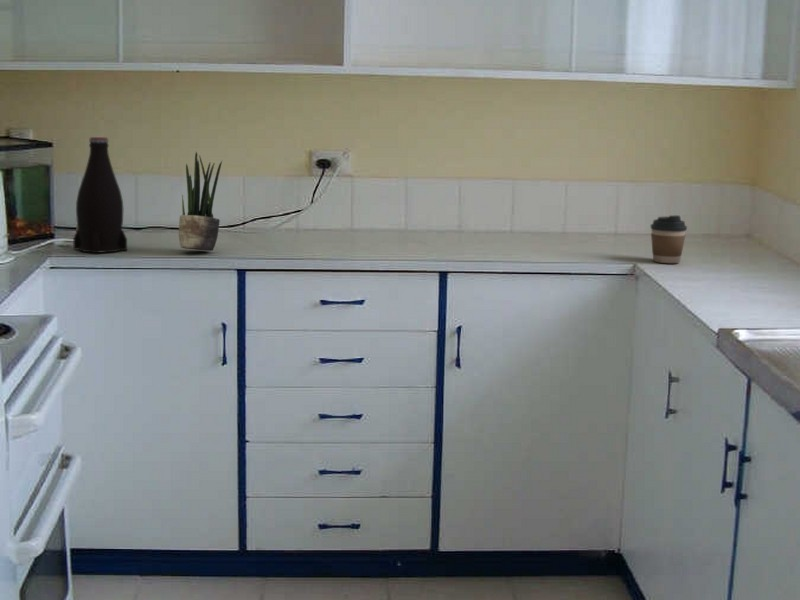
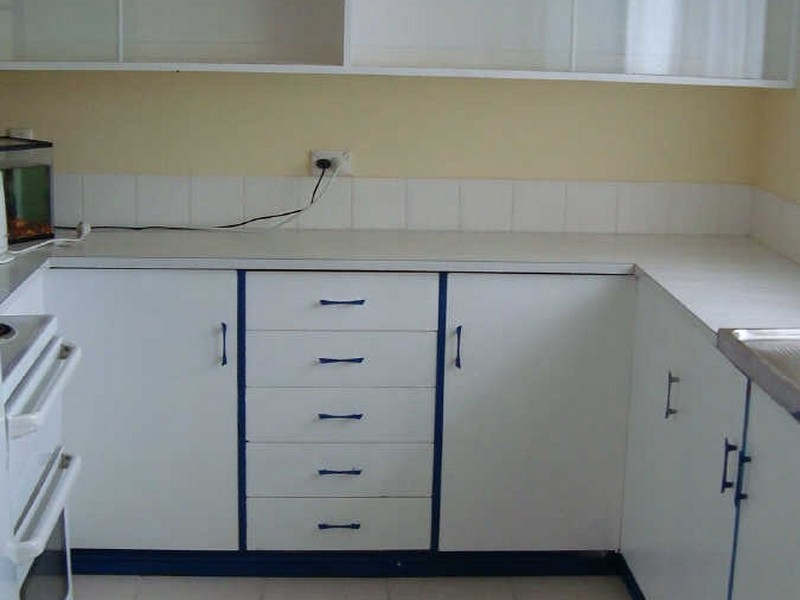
- bottle [72,136,128,254]
- potted plant [178,151,223,252]
- coffee cup [650,214,688,264]
